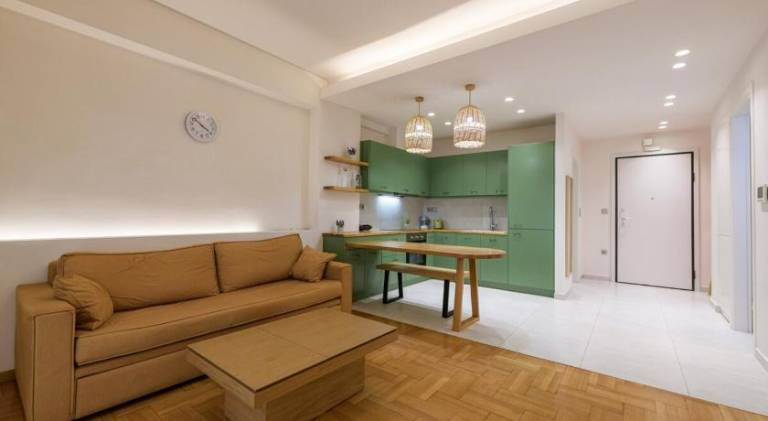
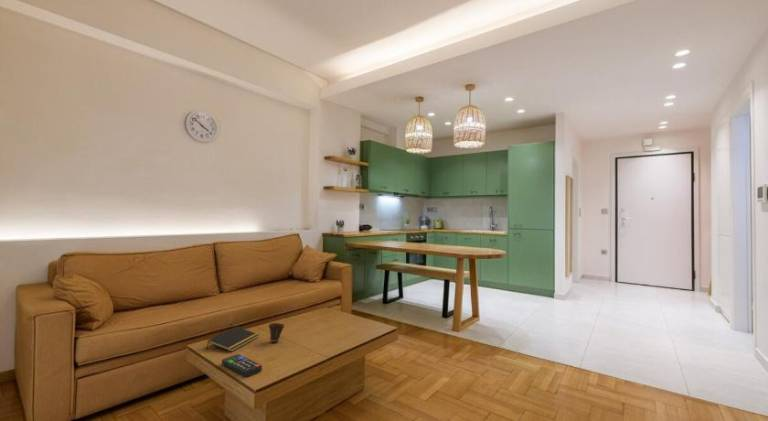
+ remote control [221,353,263,378]
+ cup [268,322,286,343]
+ notepad [206,326,260,353]
